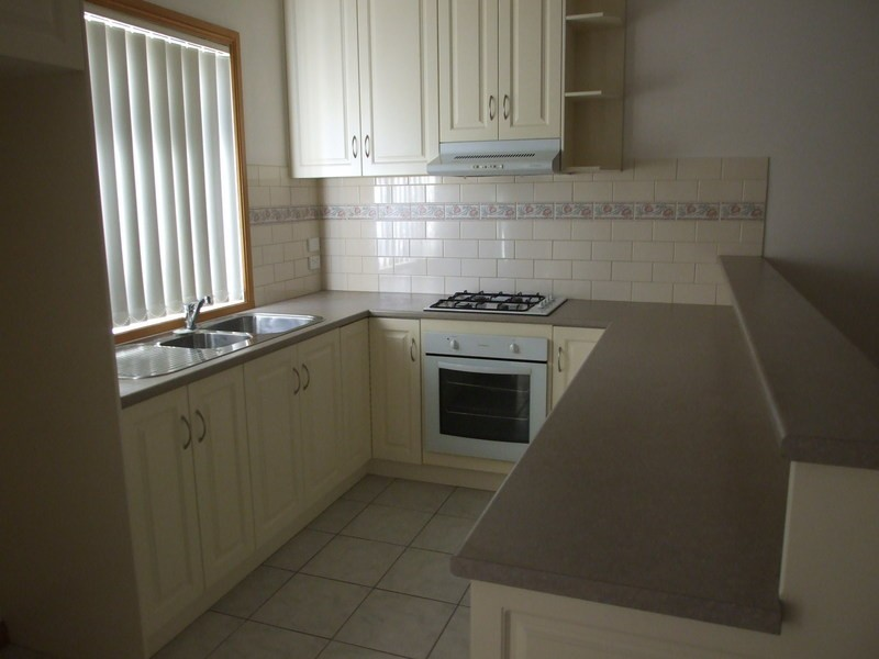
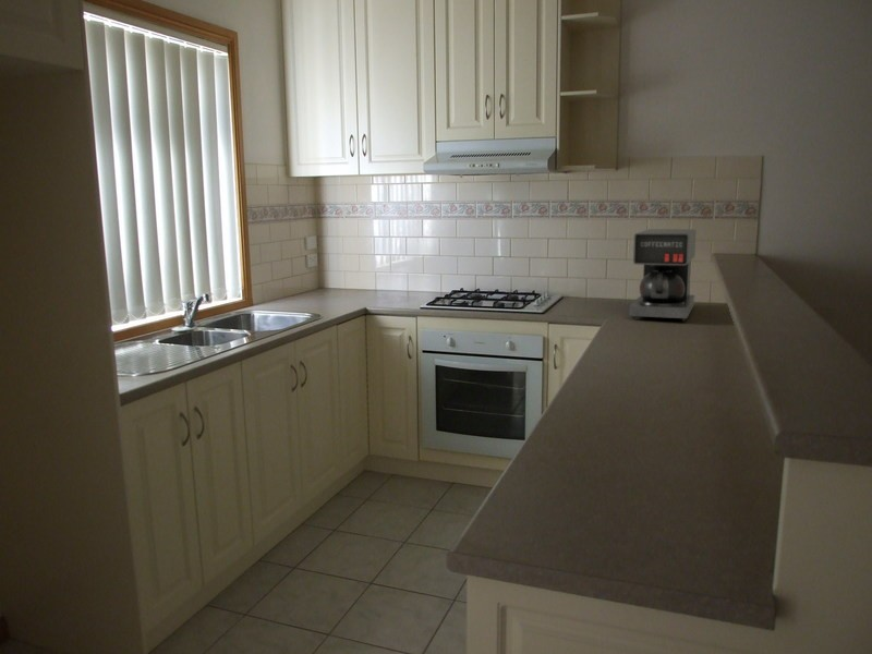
+ coffee maker [628,228,698,322]
